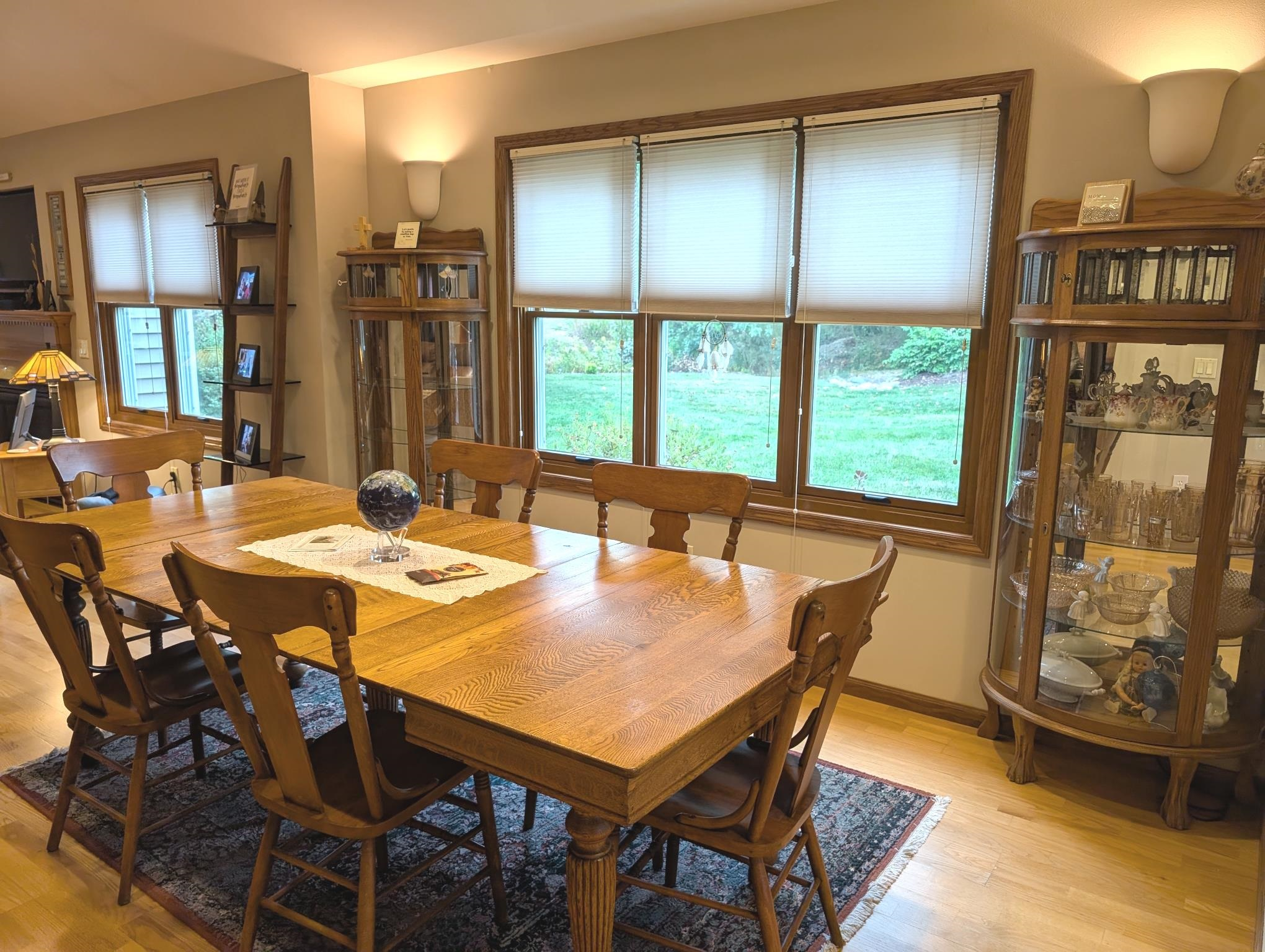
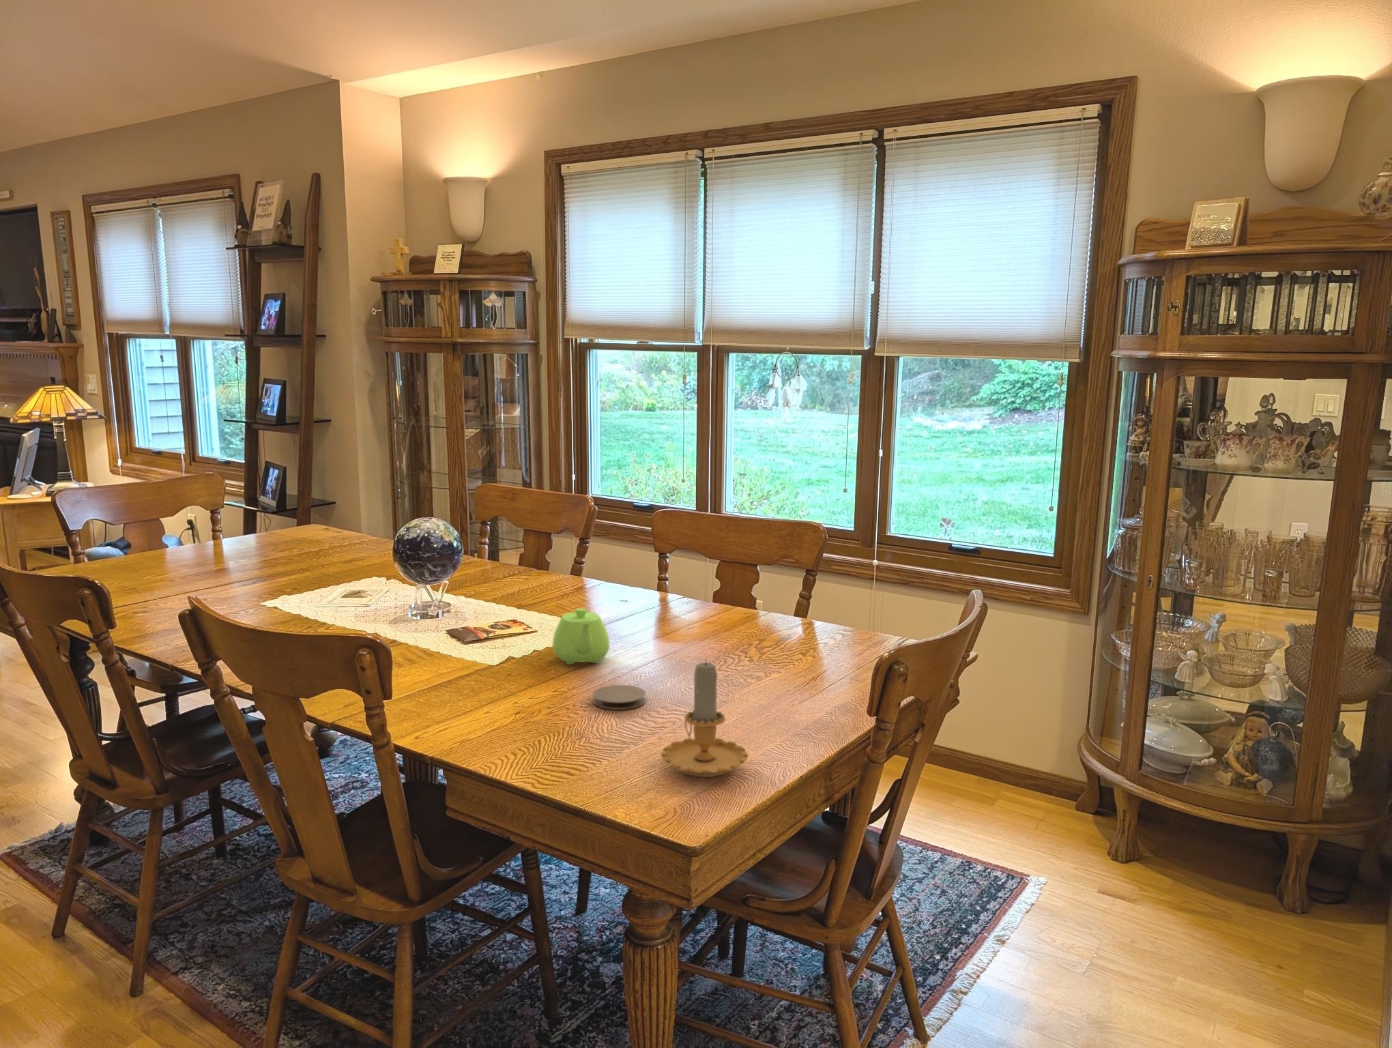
+ coaster [592,685,646,710]
+ candle [660,657,748,778]
+ teapot [552,608,610,665]
